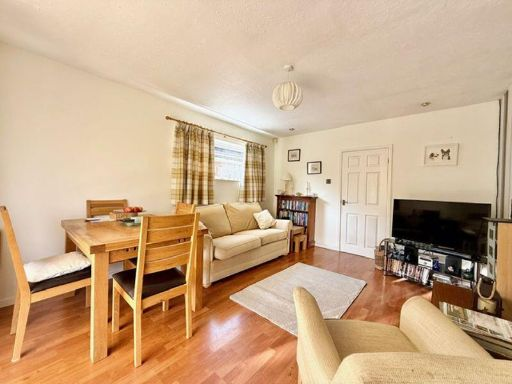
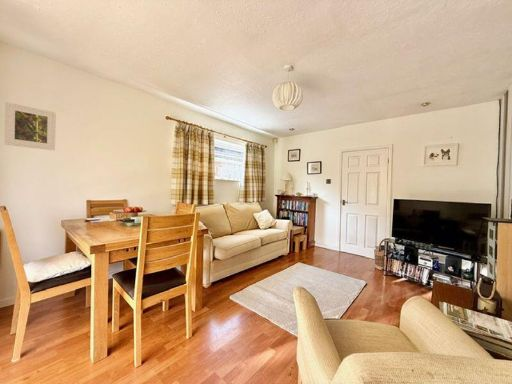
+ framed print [4,101,57,151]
